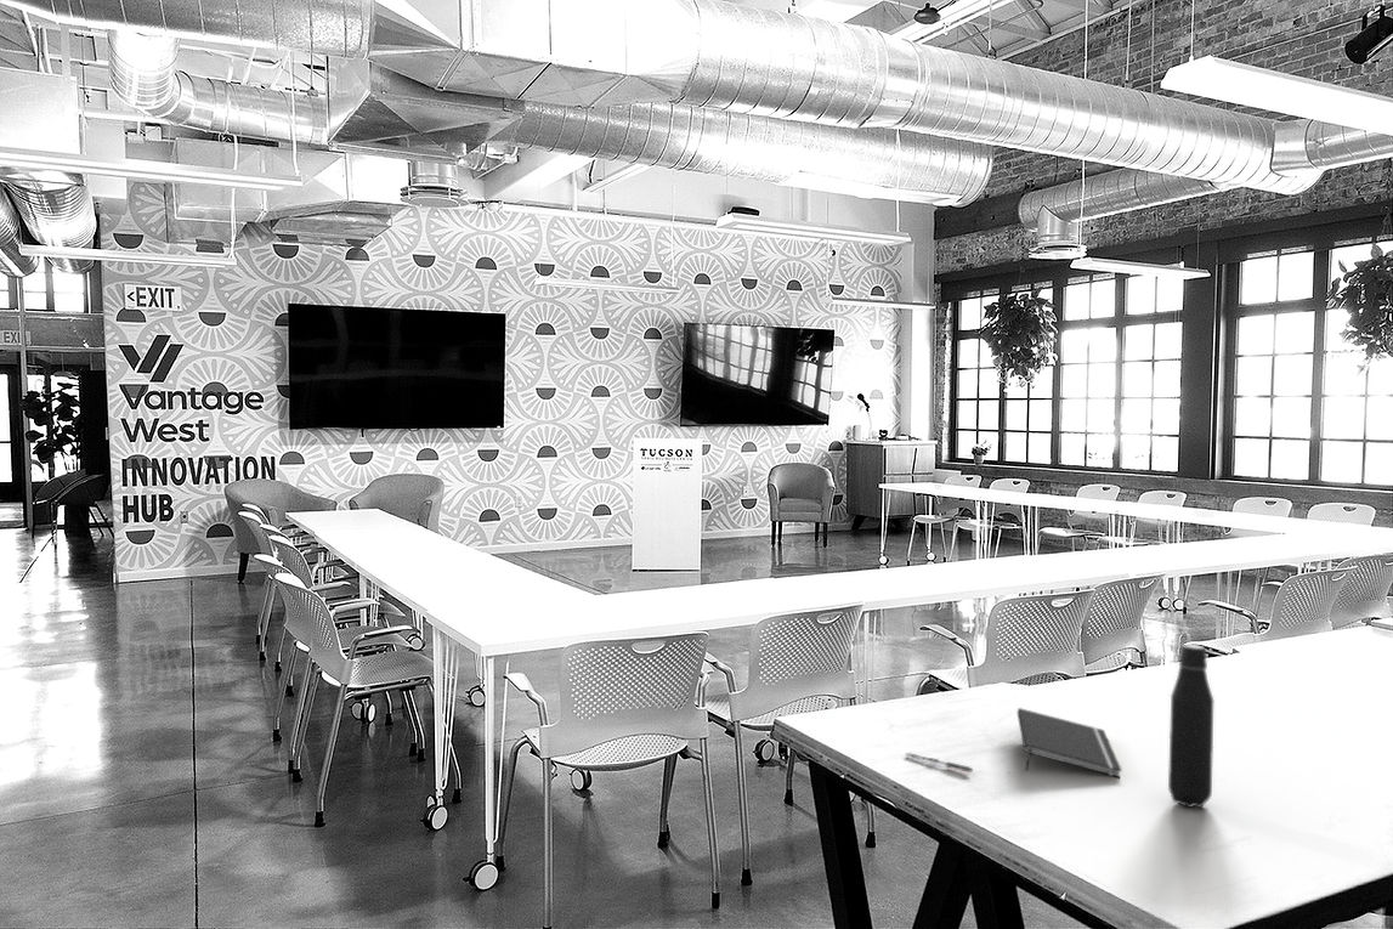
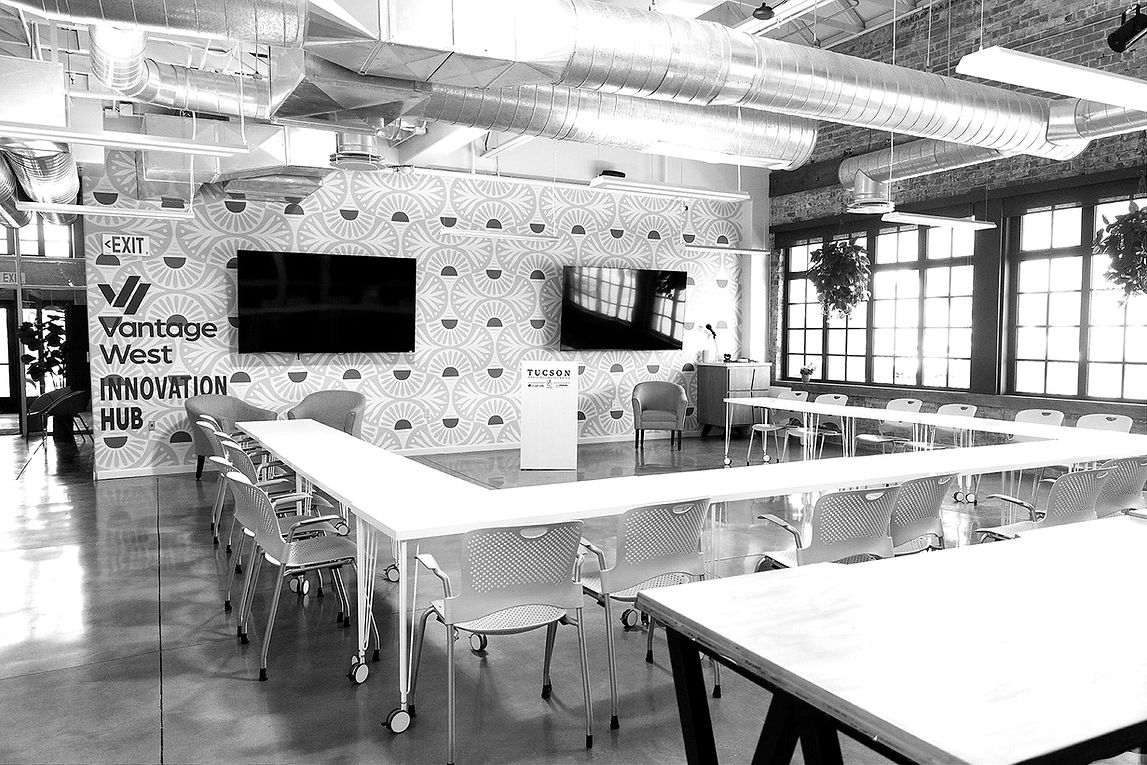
- water bottle [1167,644,1214,809]
- pen [905,752,974,774]
- notepad [1017,707,1123,778]
